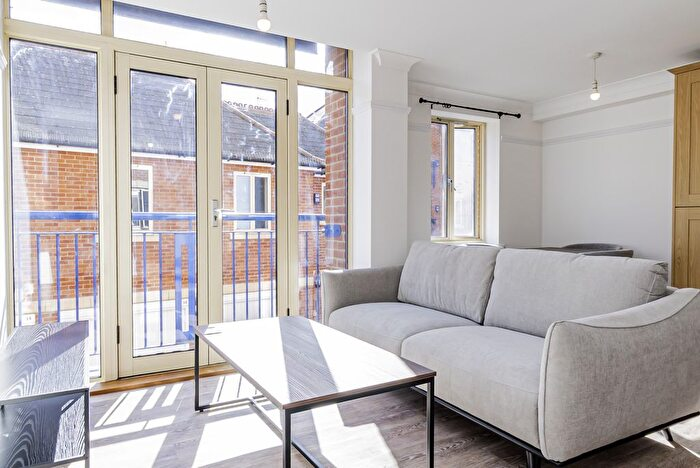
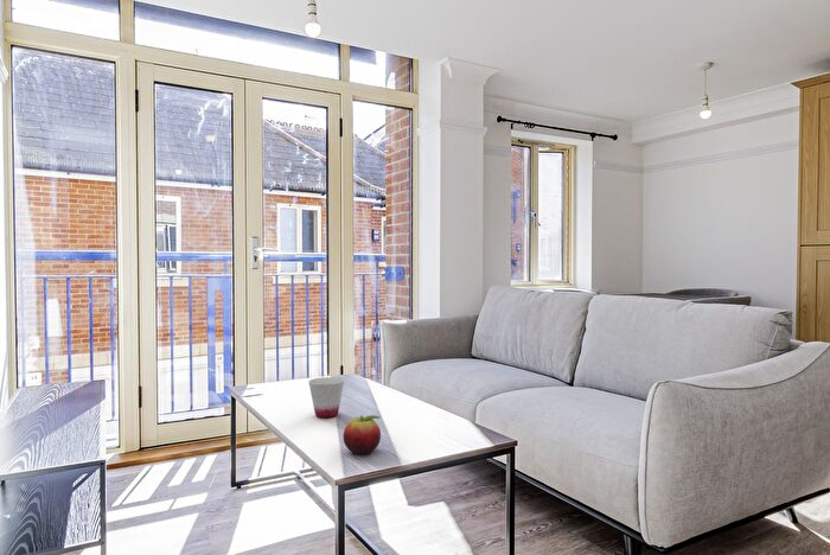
+ fruit [341,414,382,455]
+ cup [307,376,345,419]
